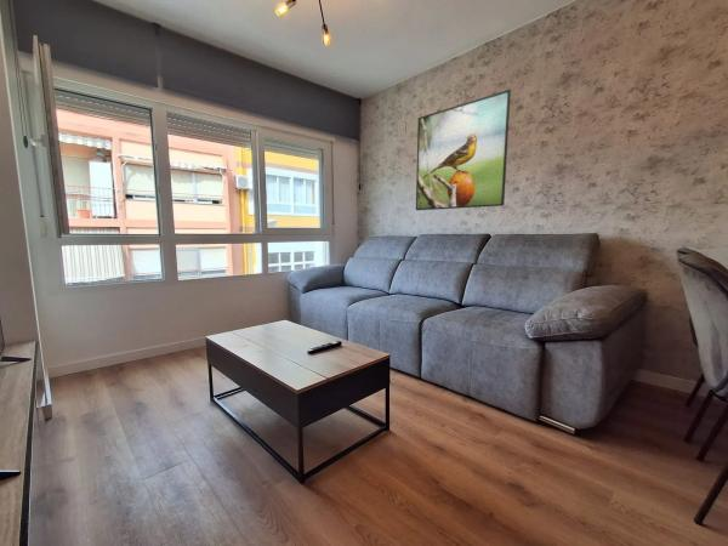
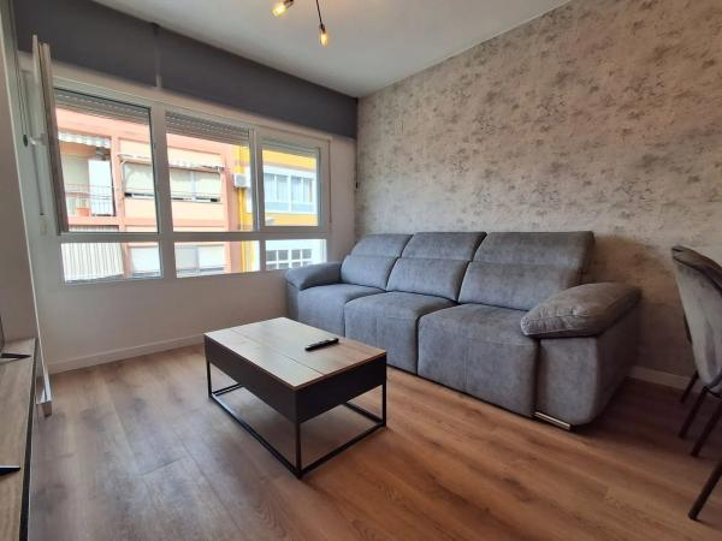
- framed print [415,89,512,211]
